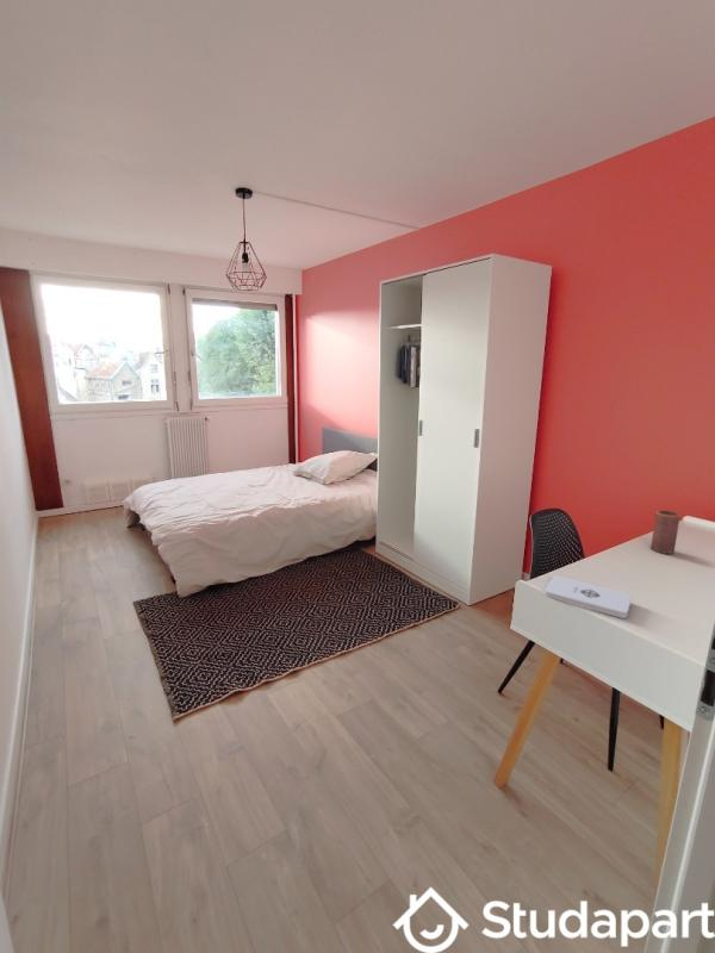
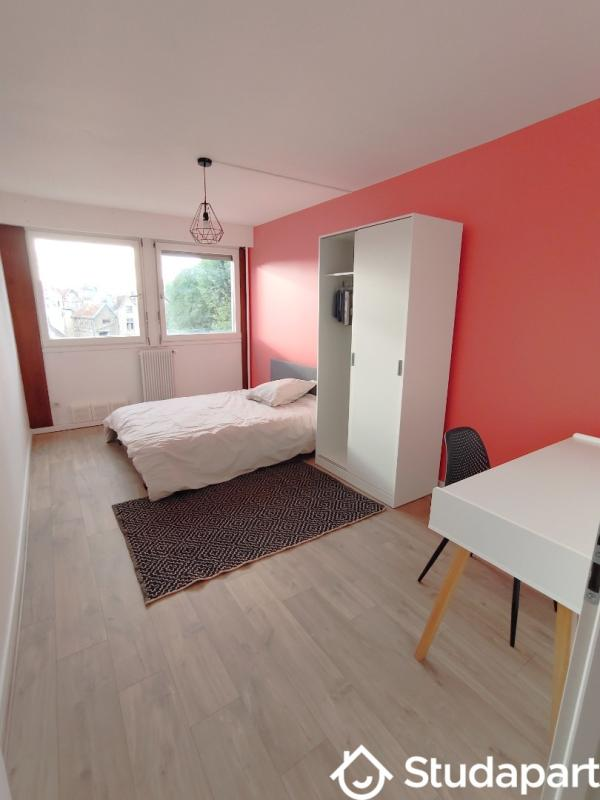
- notepad [543,574,633,619]
- candle [649,509,682,555]
